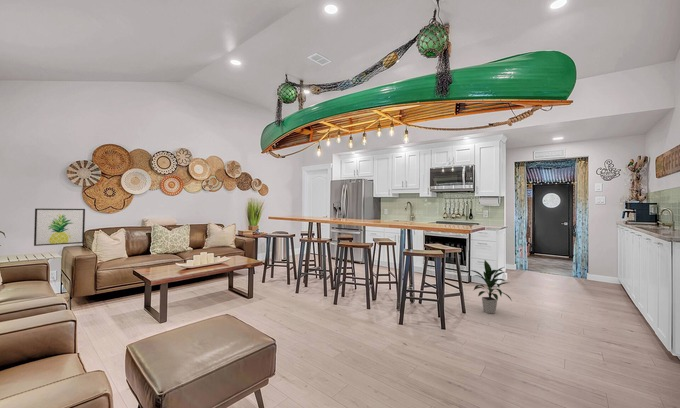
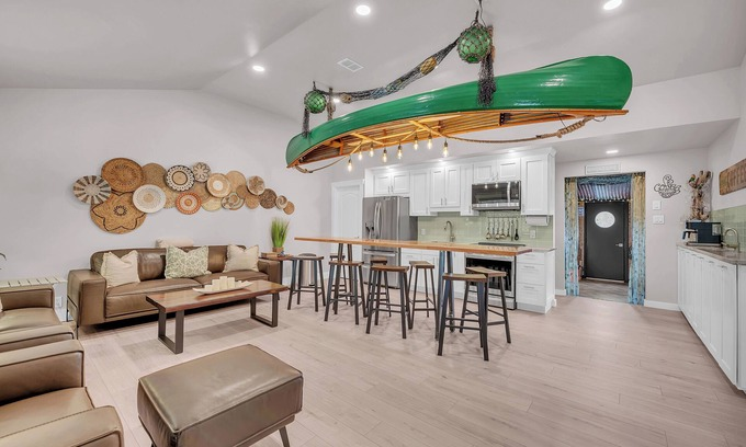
- indoor plant [469,259,513,314]
- wall art [33,208,86,247]
